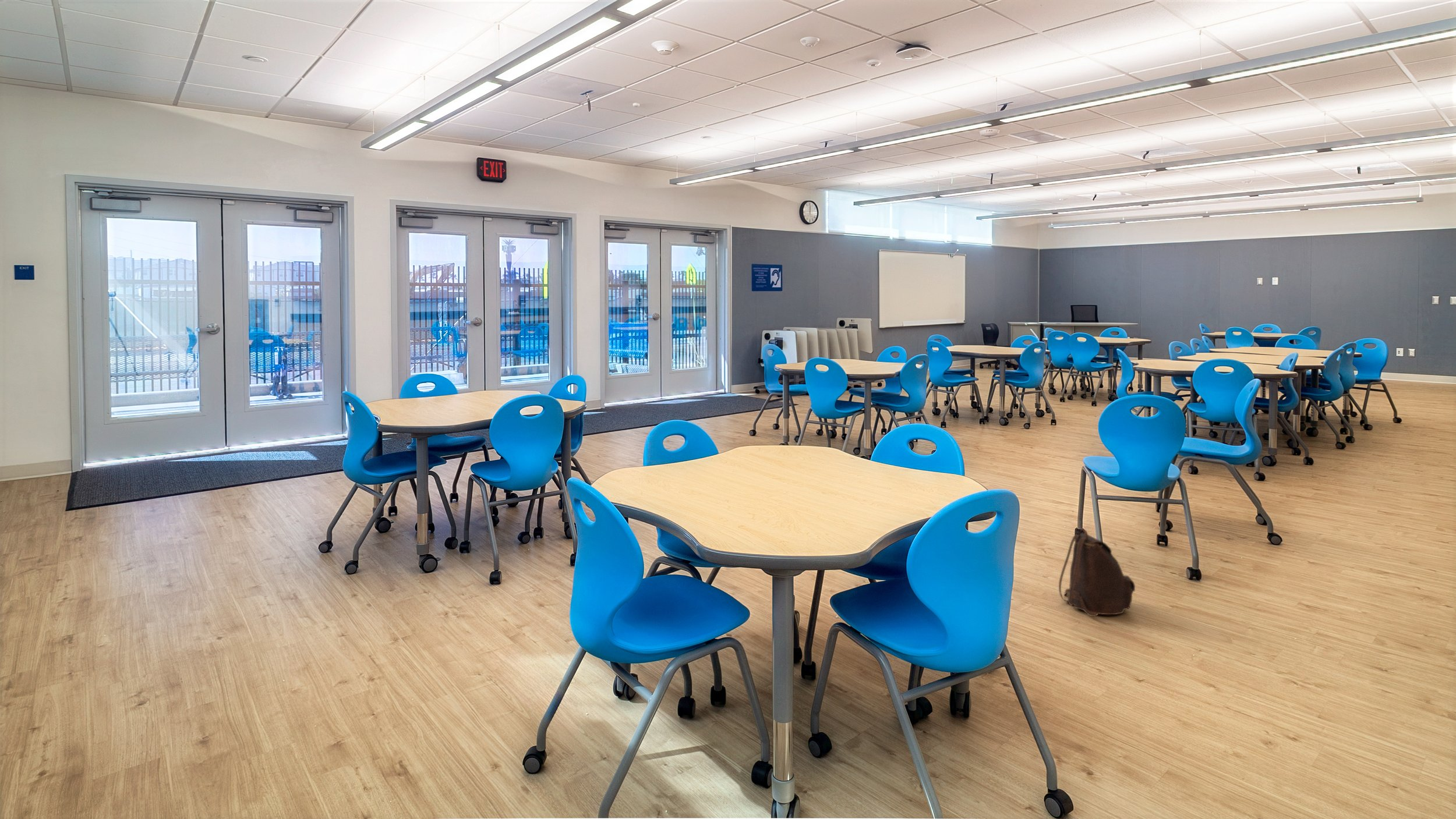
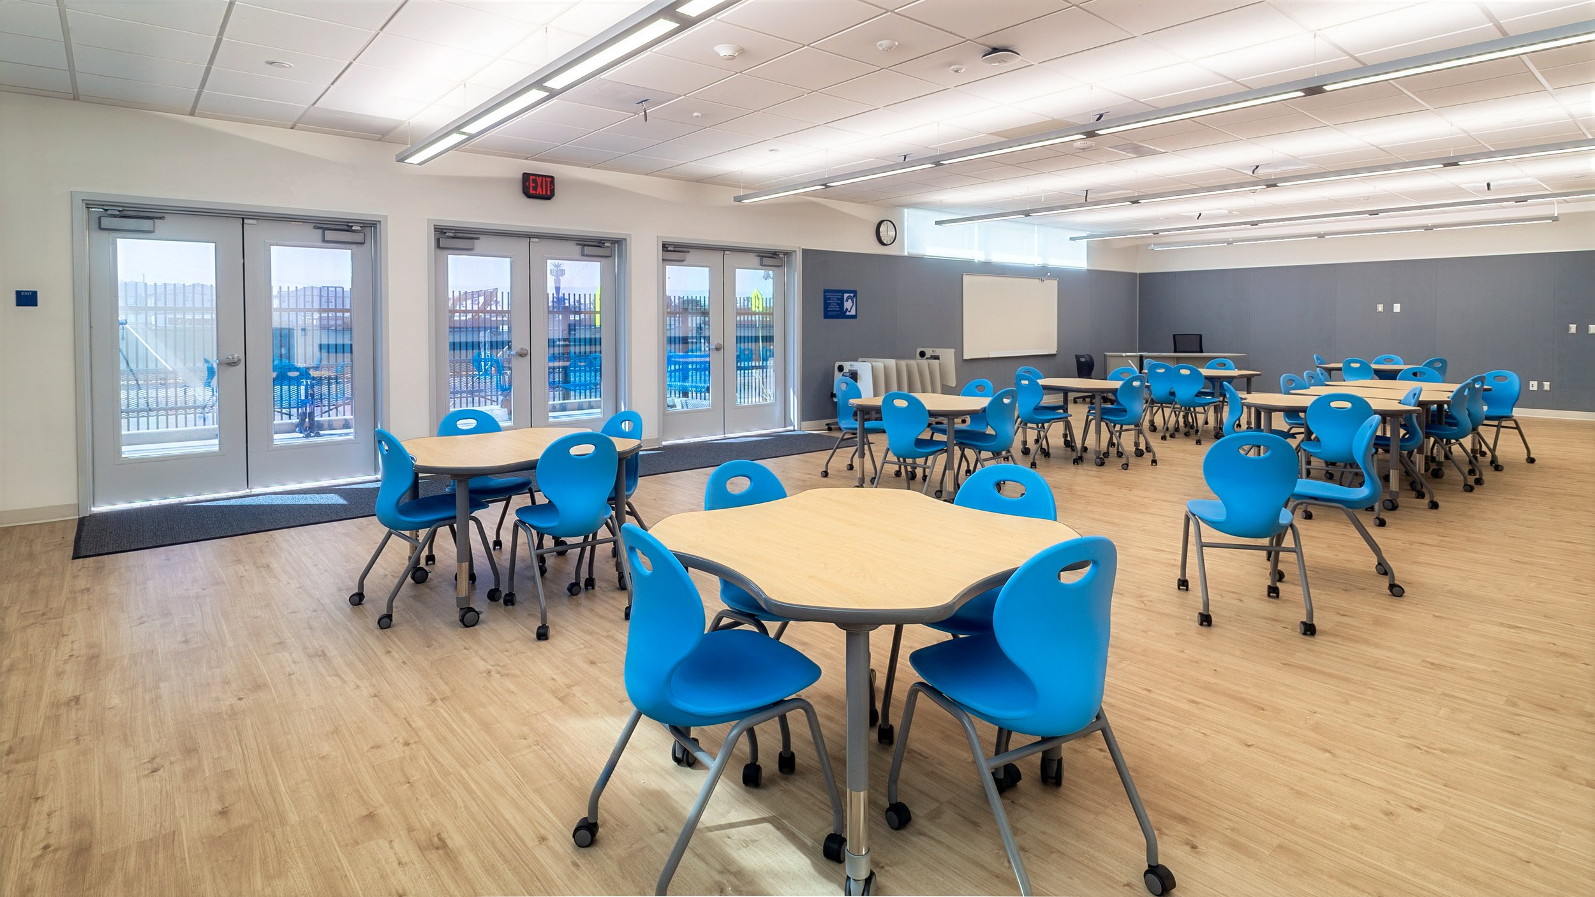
- backpack [1058,529,1136,617]
